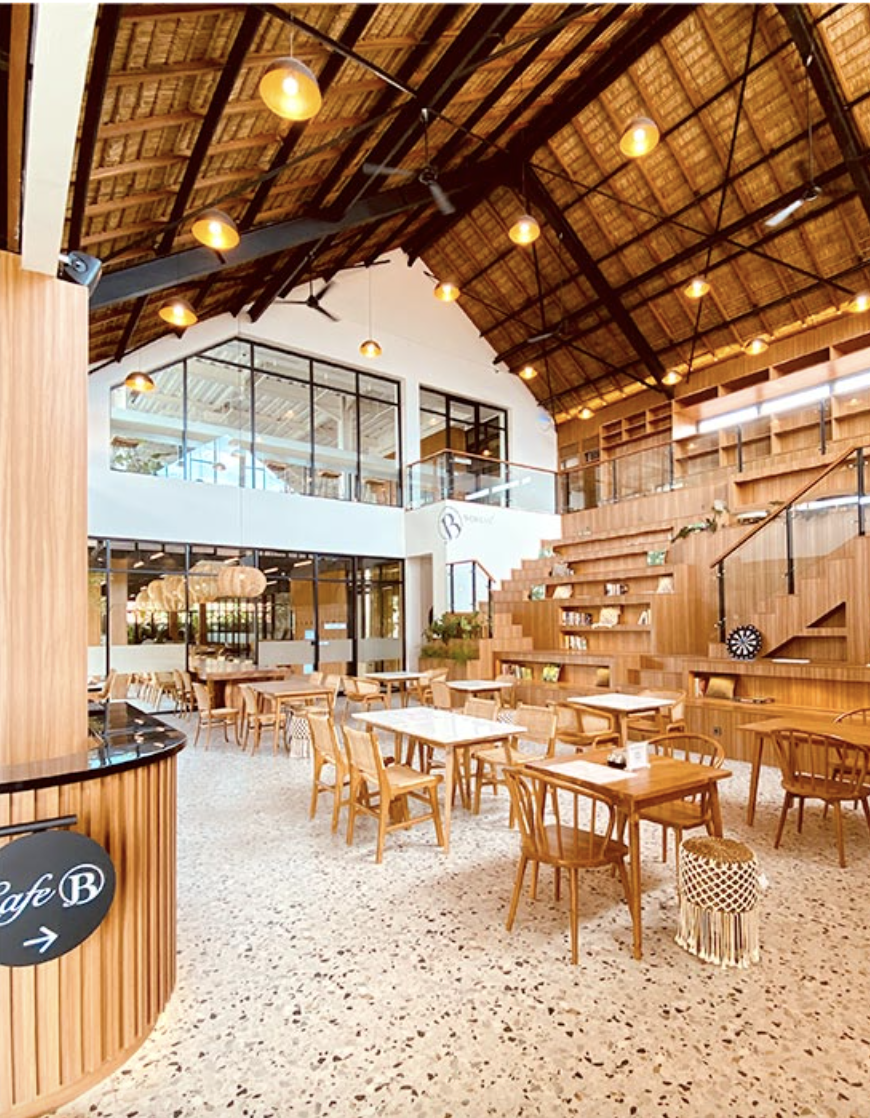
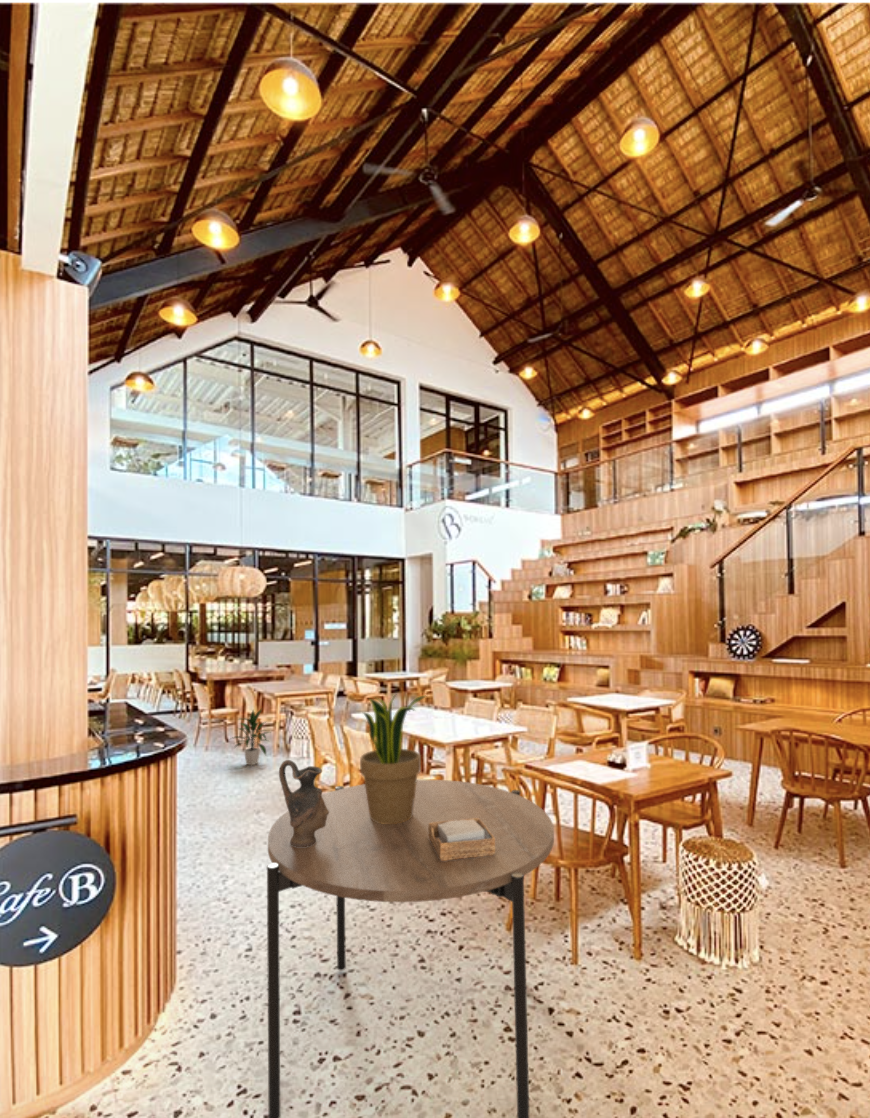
+ potted plant [359,692,428,824]
+ dining table [266,779,555,1118]
+ napkin holder [428,818,496,861]
+ indoor plant [230,708,271,766]
+ ceramic pitcher [278,759,329,847]
